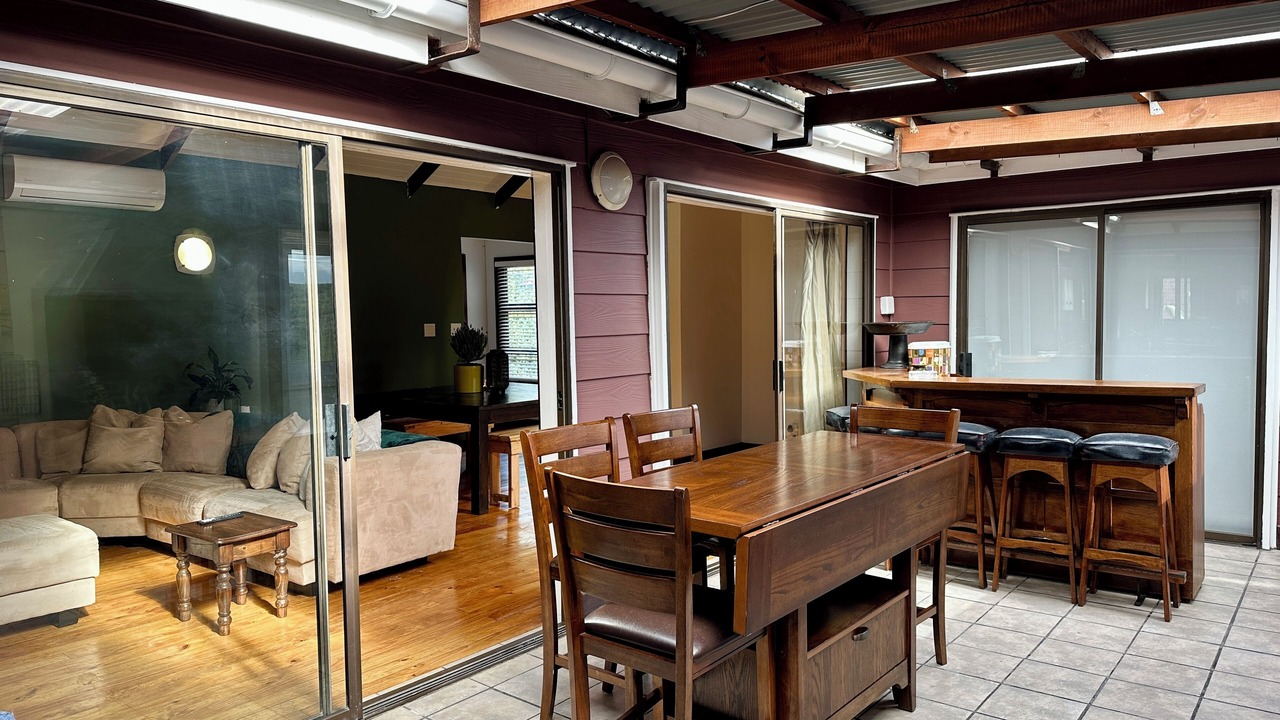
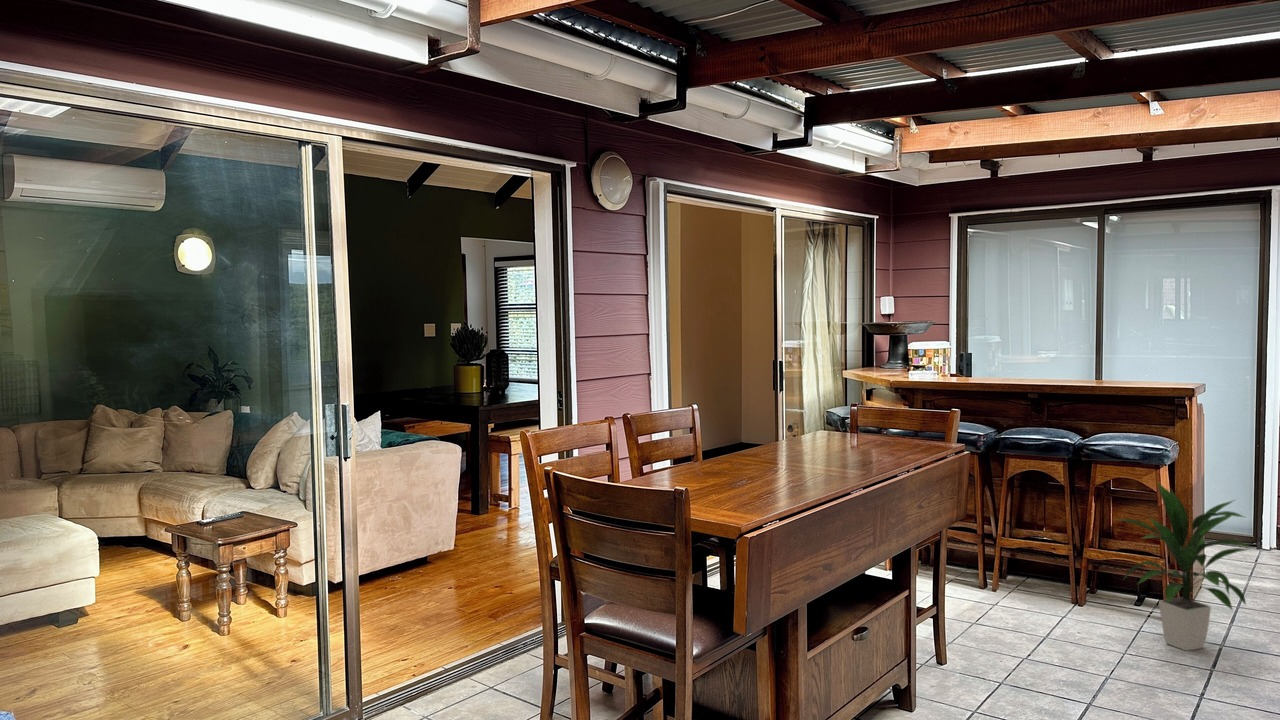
+ indoor plant [1113,480,1254,652]
